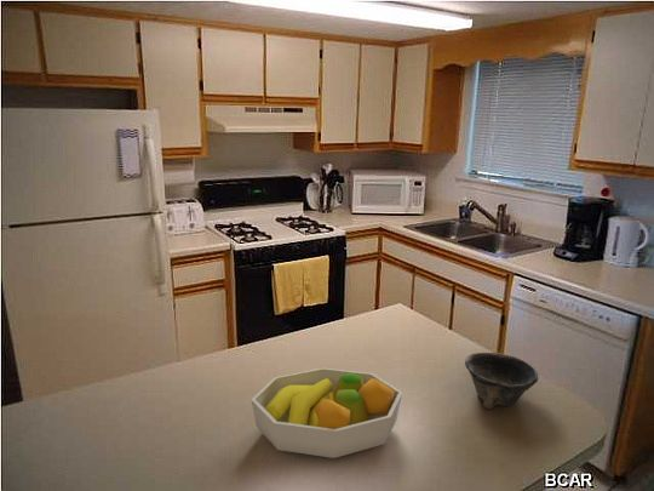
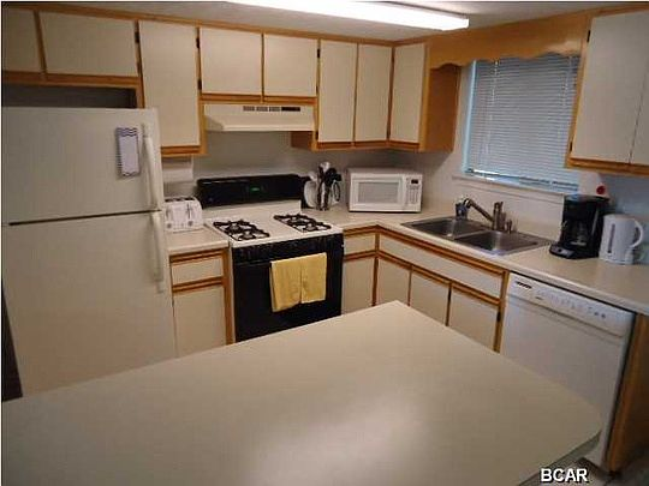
- fruit bowl [249,366,403,459]
- bowl [464,352,539,410]
